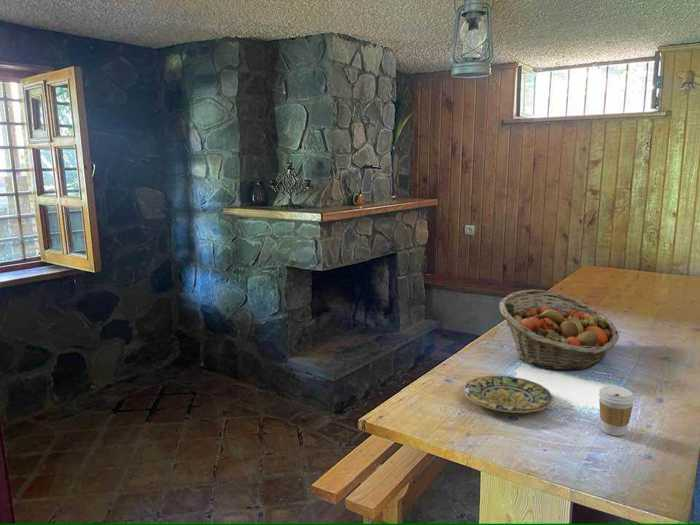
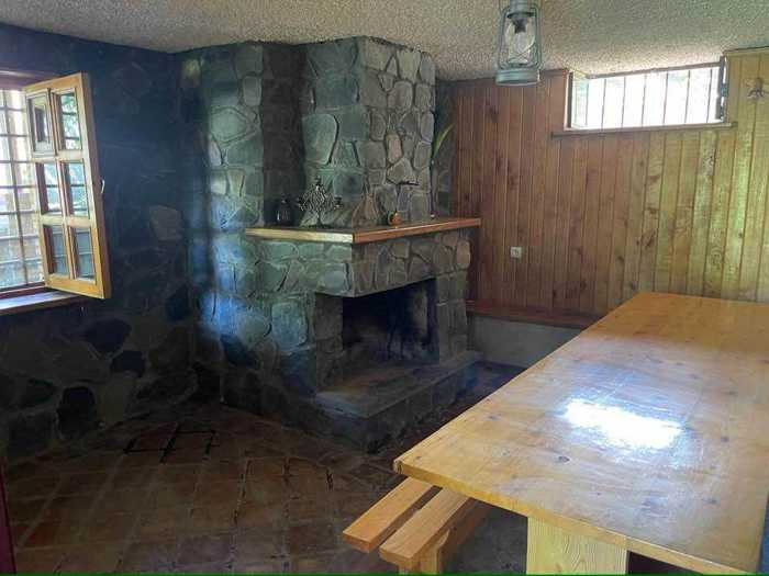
- plate [462,374,554,414]
- fruit basket [498,289,620,371]
- coffee cup [598,385,636,437]
